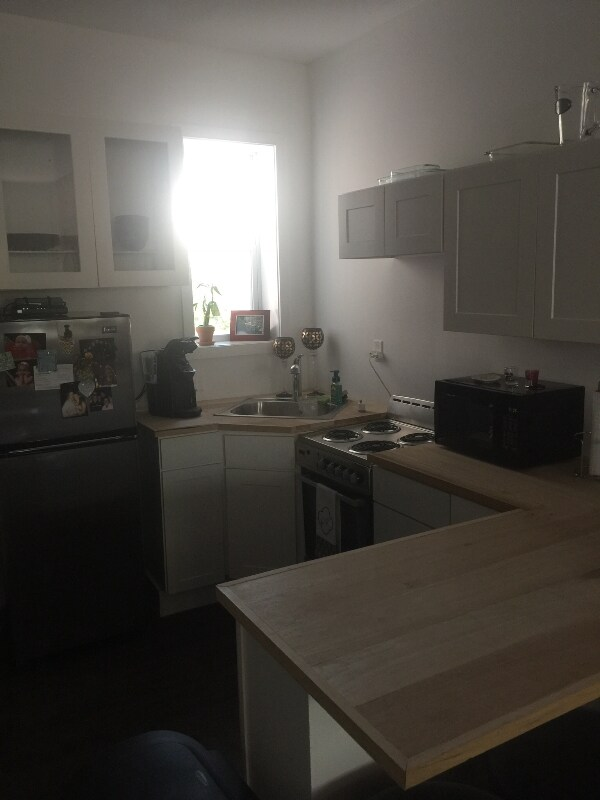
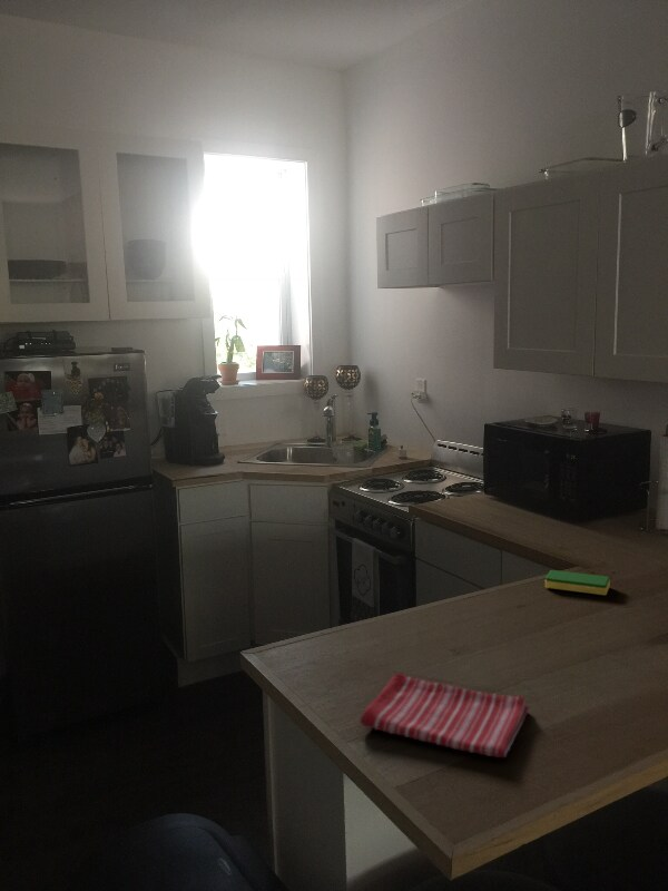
+ dish towel [360,672,530,758]
+ dish sponge [544,569,611,596]
